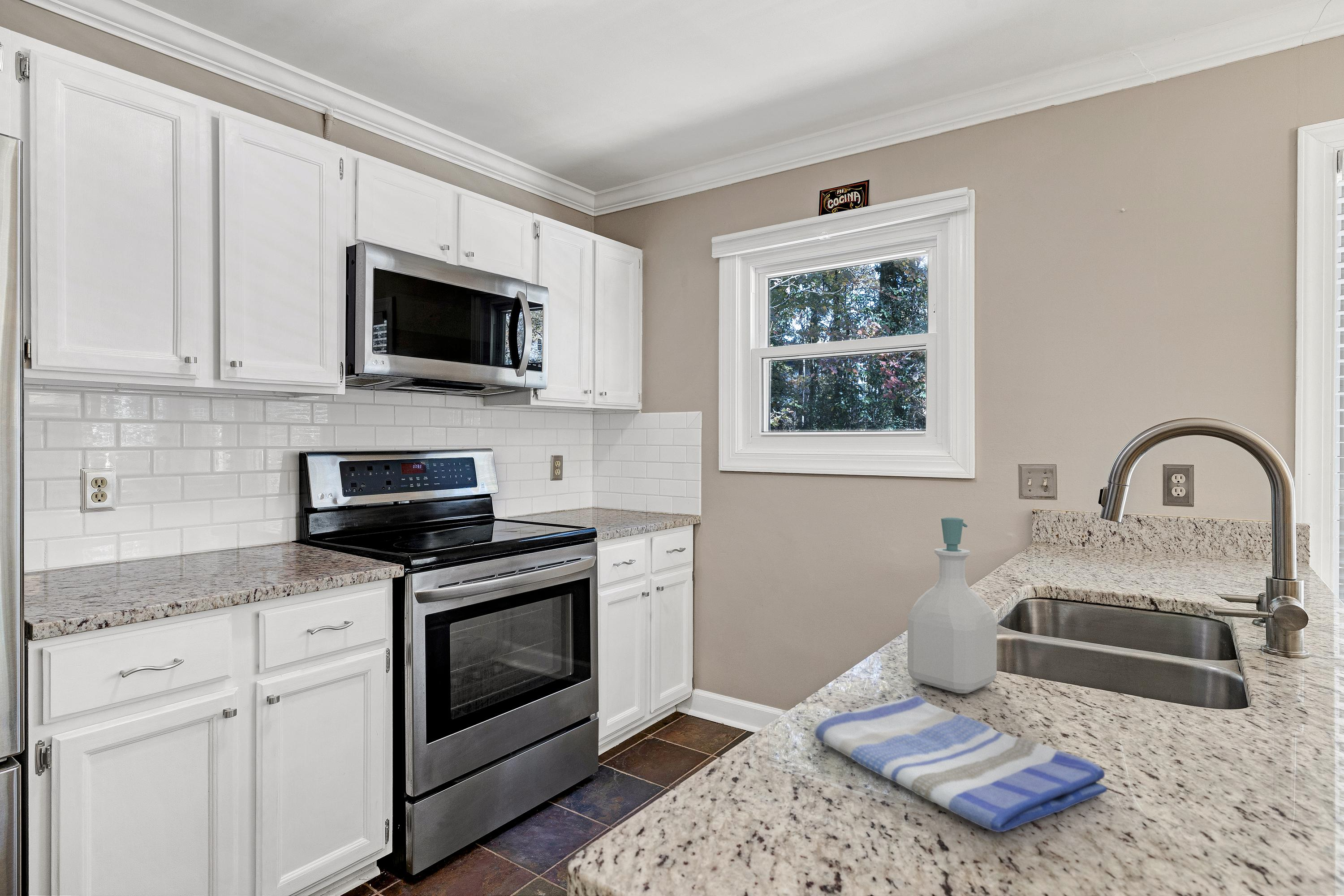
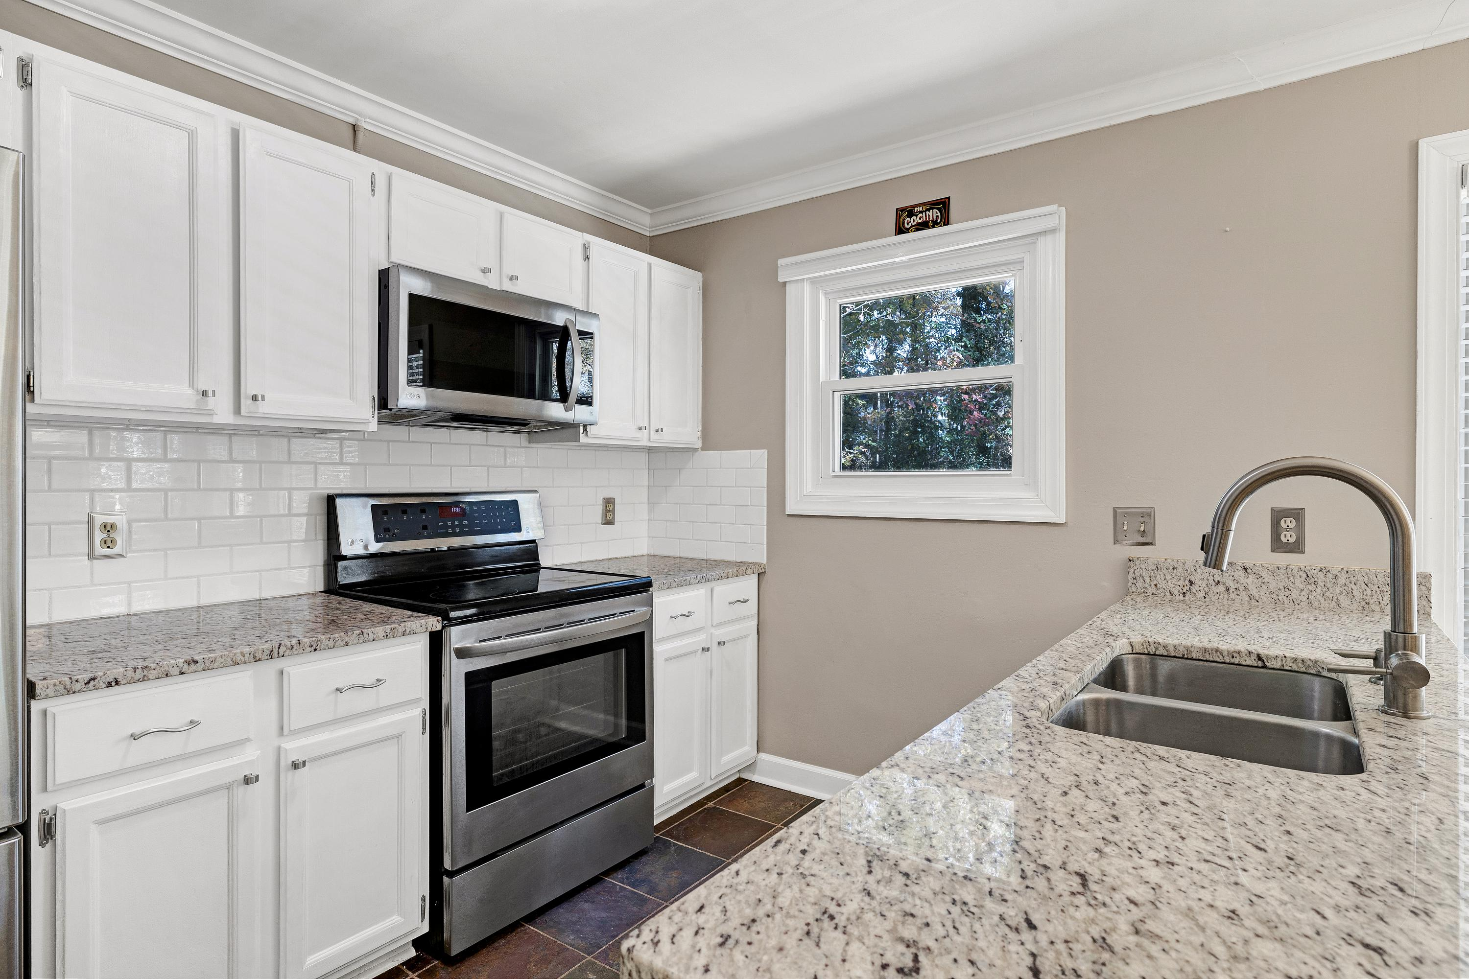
- dish towel [813,695,1108,832]
- soap bottle [907,517,997,694]
